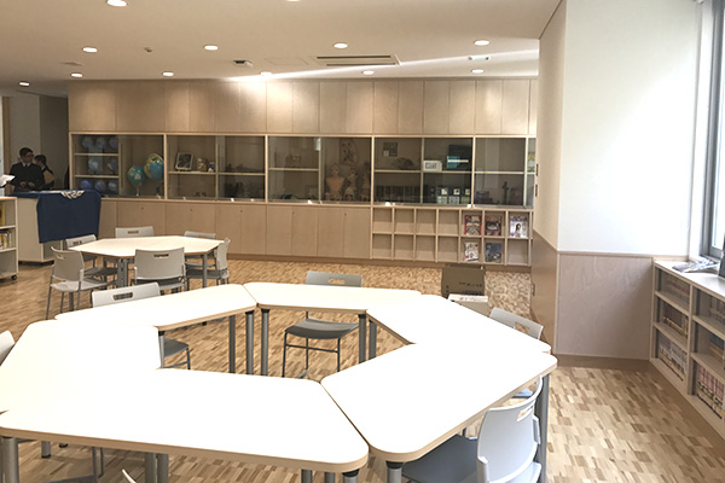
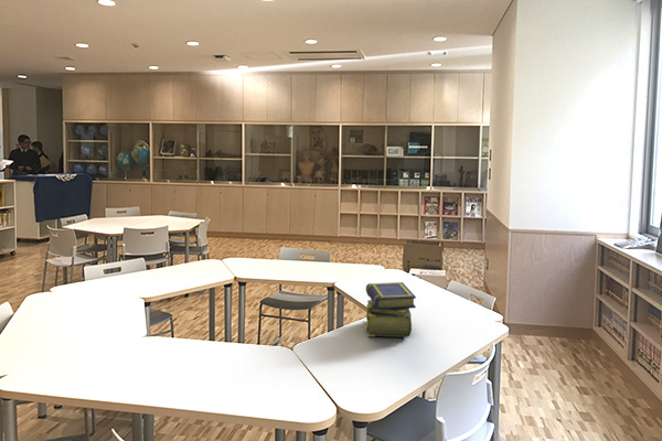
+ stack of books [365,281,417,338]
